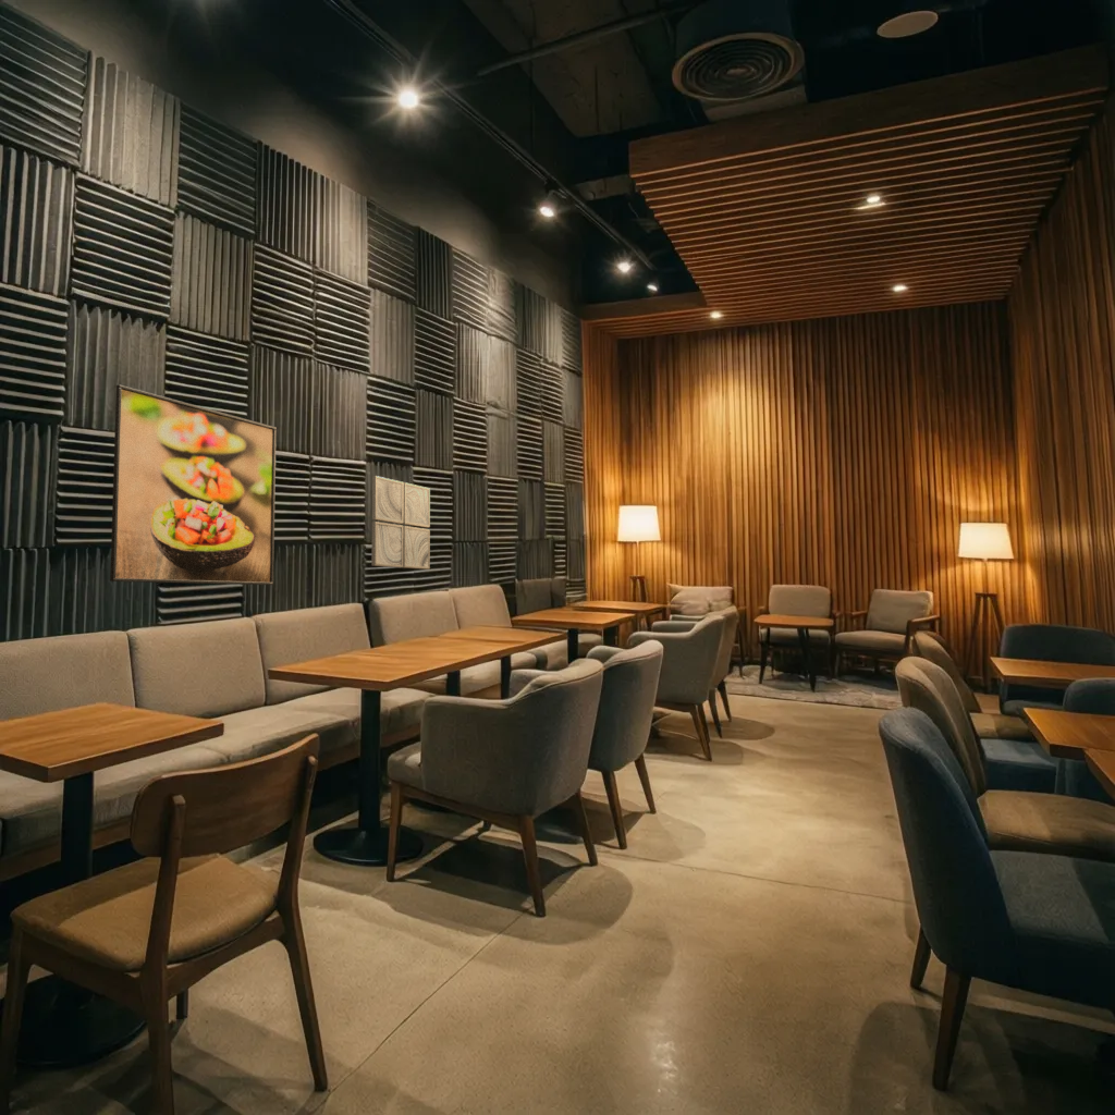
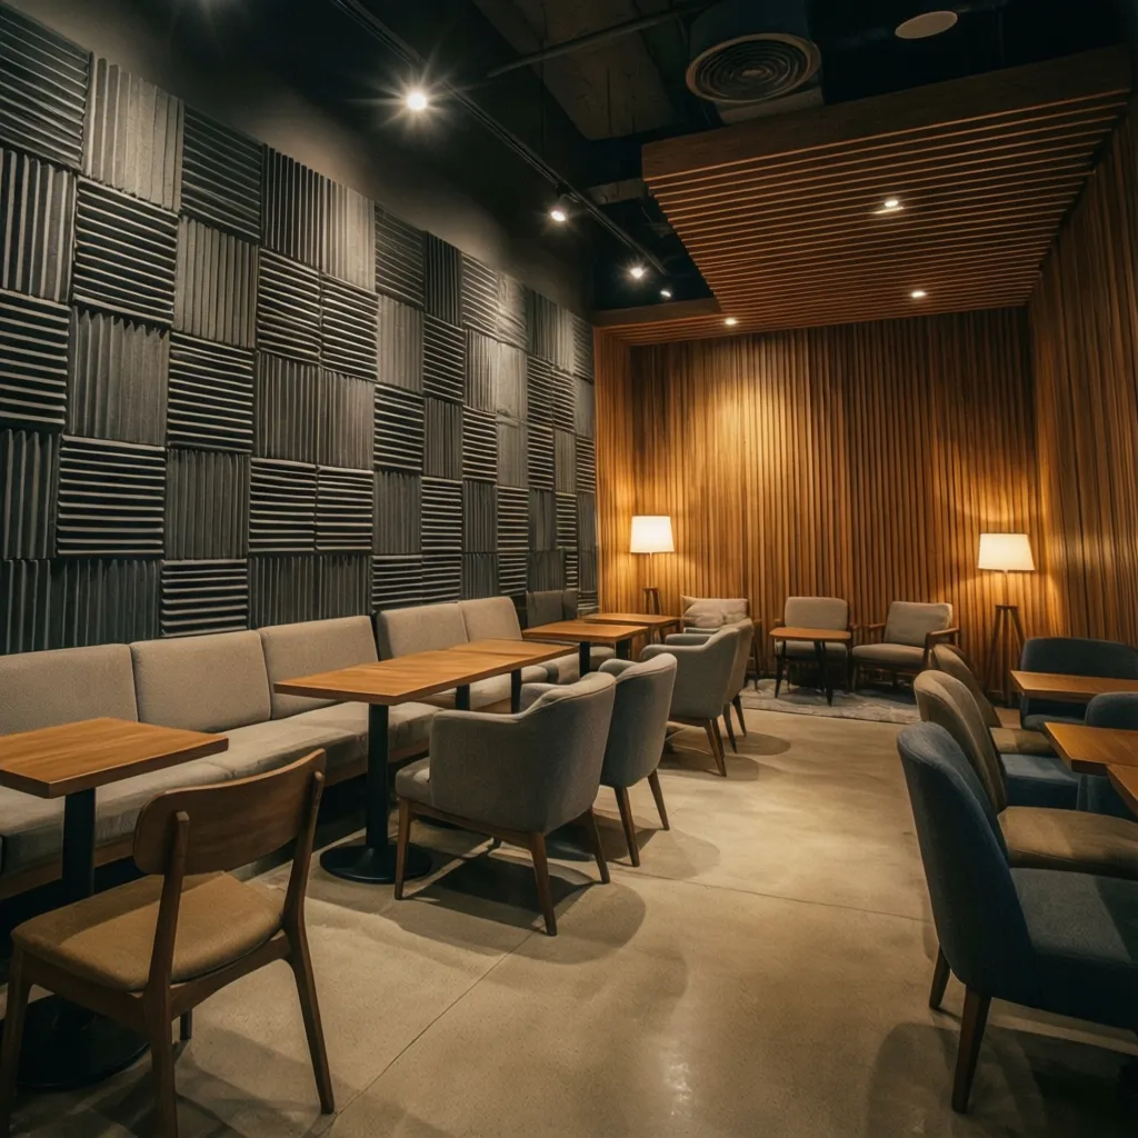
- wall art [370,475,431,571]
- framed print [109,383,277,586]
